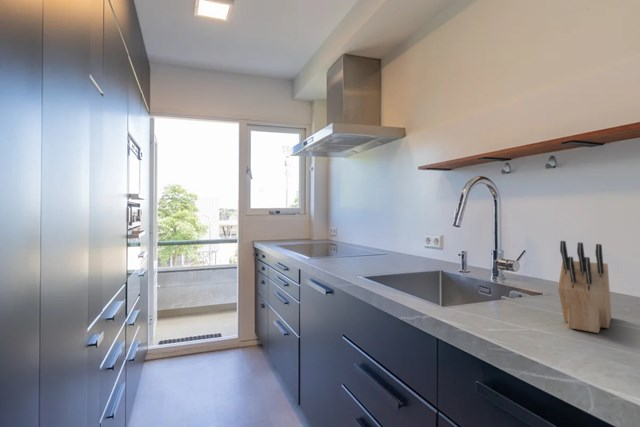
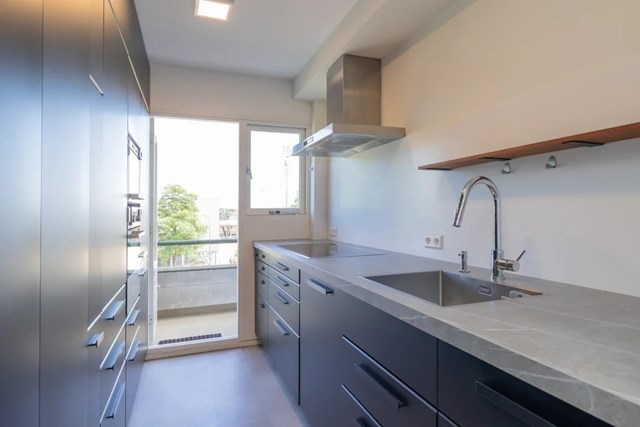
- knife block [557,240,612,334]
